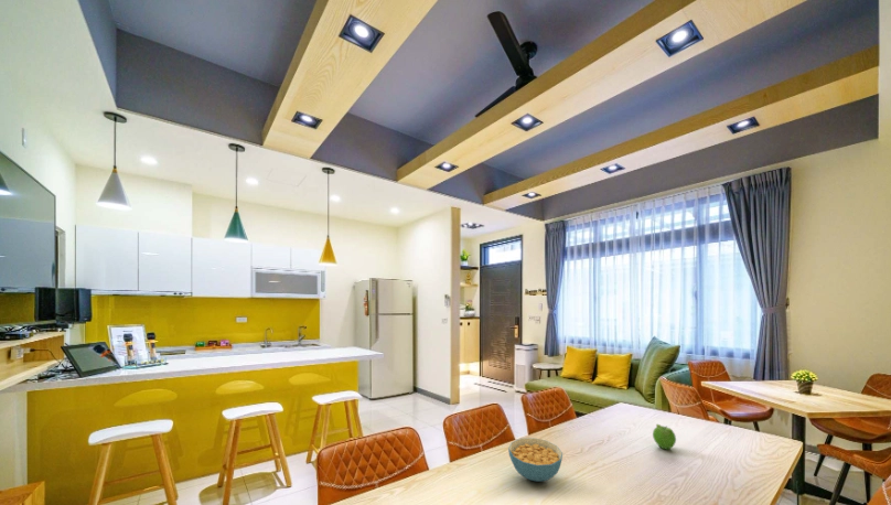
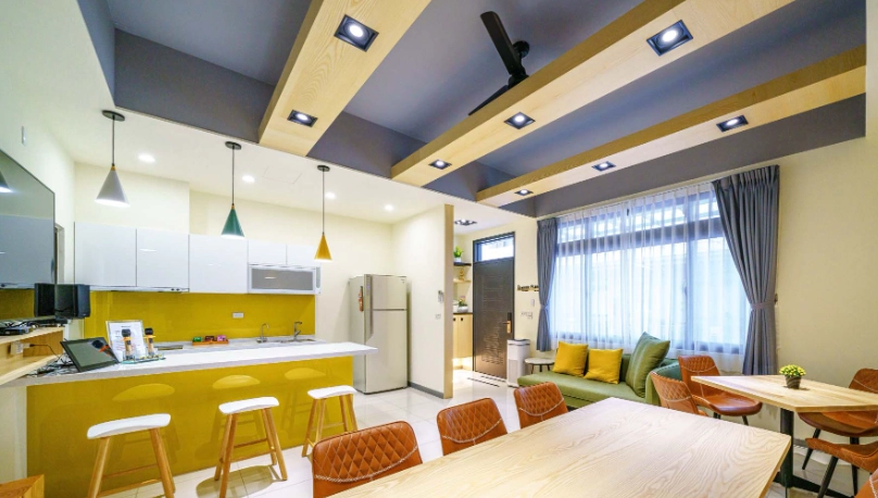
- fruit [652,423,677,451]
- cereal bowl [507,437,563,483]
